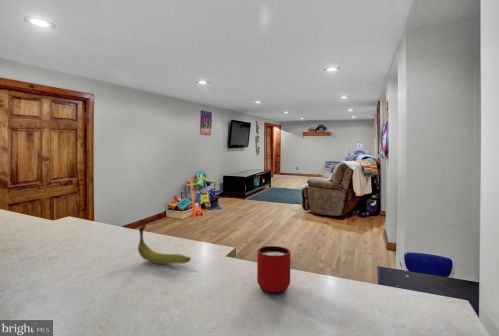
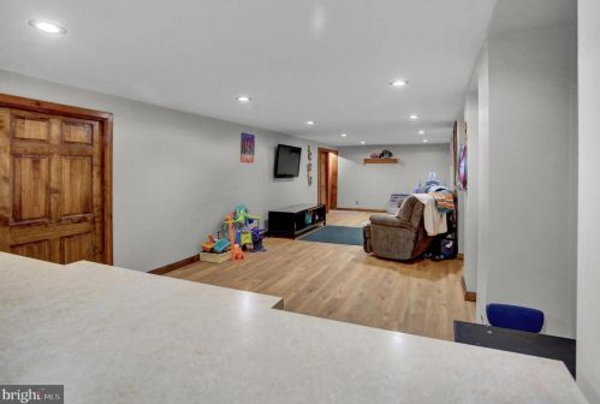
- mug [256,245,292,295]
- banana [137,224,191,265]
